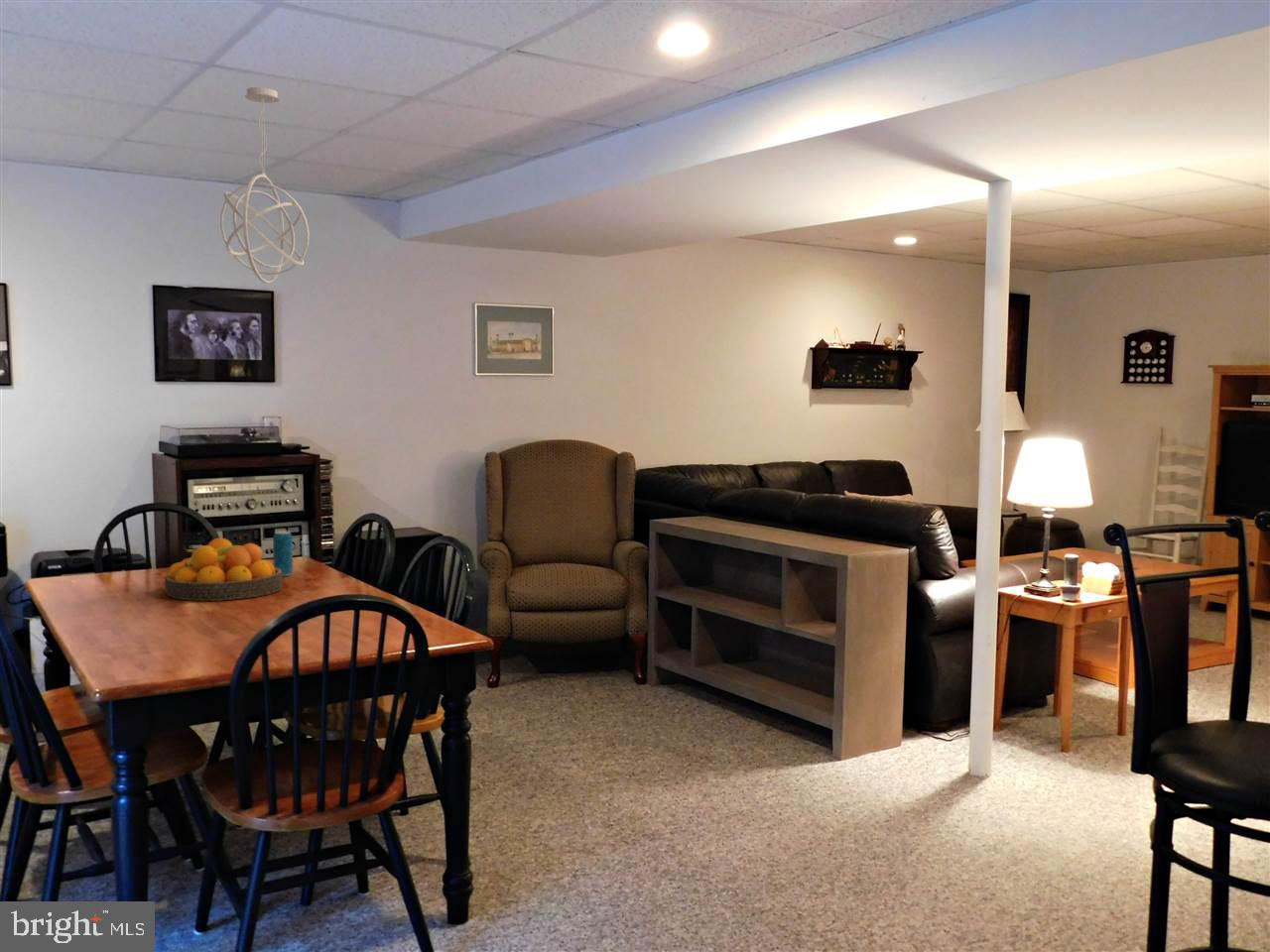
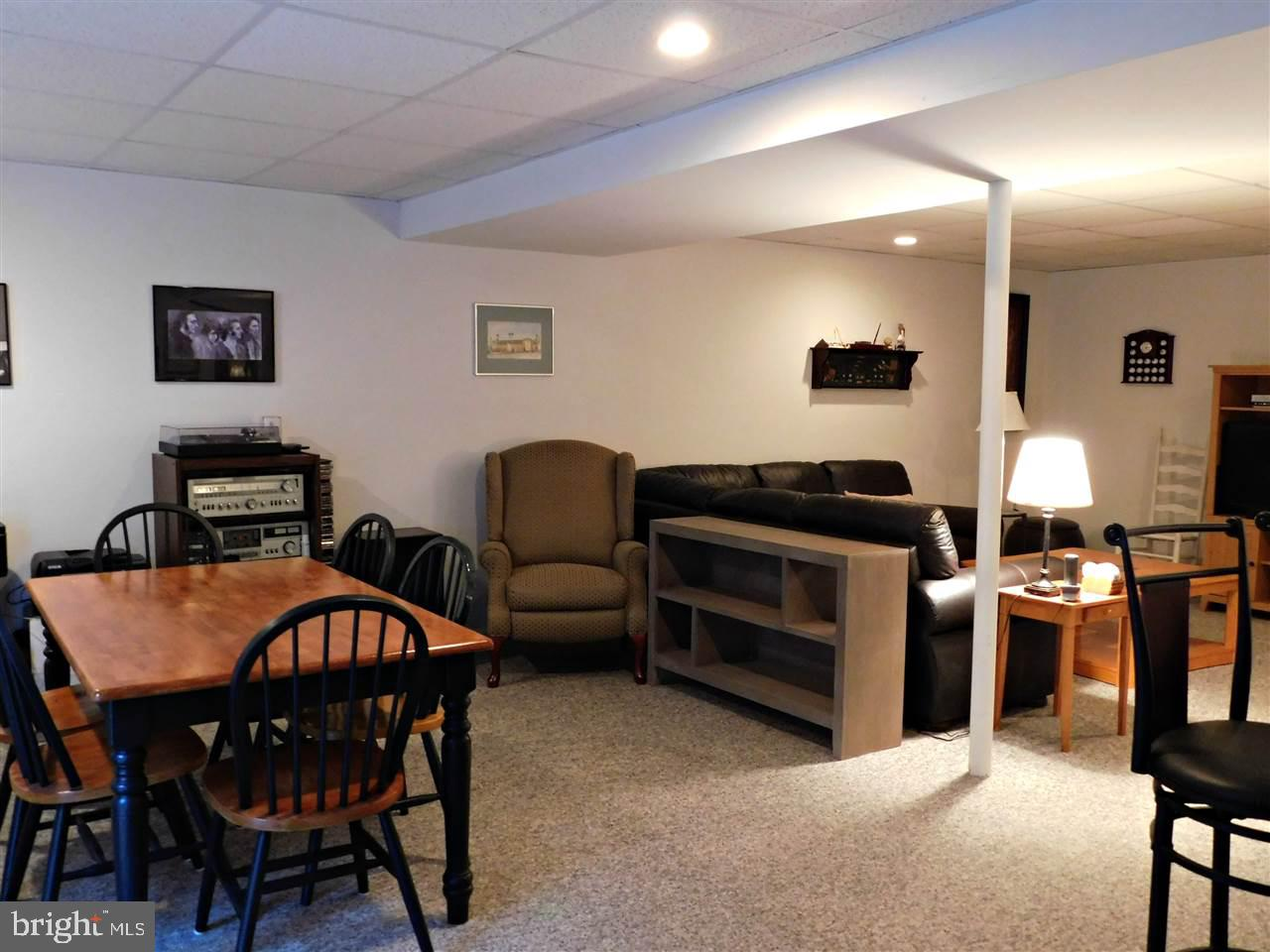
- pendant light [219,86,311,284]
- beverage can [272,530,294,577]
- fruit bowl [164,537,284,602]
